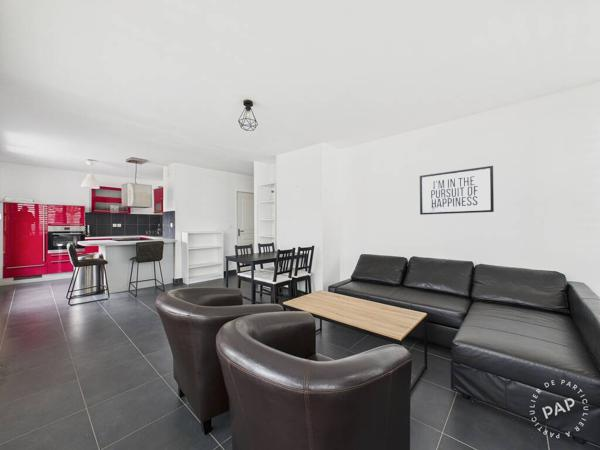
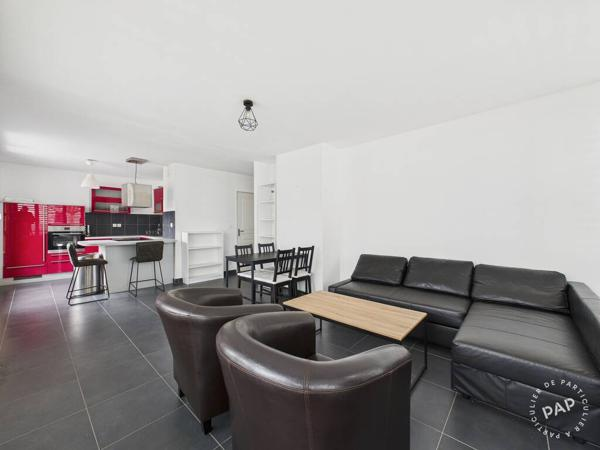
- mirror [419,165,495,216]
